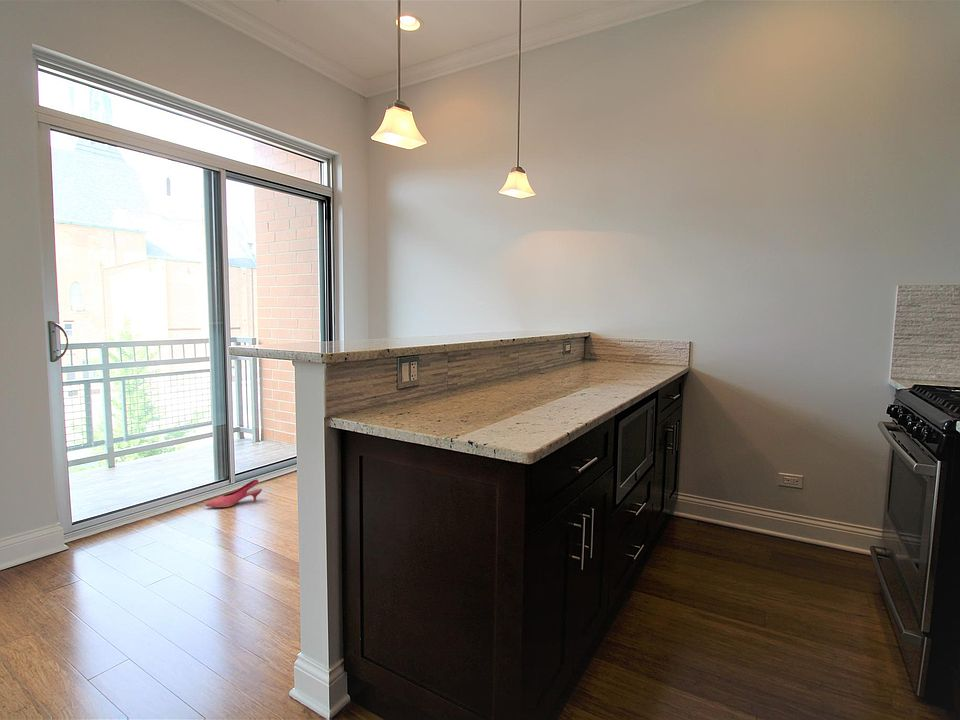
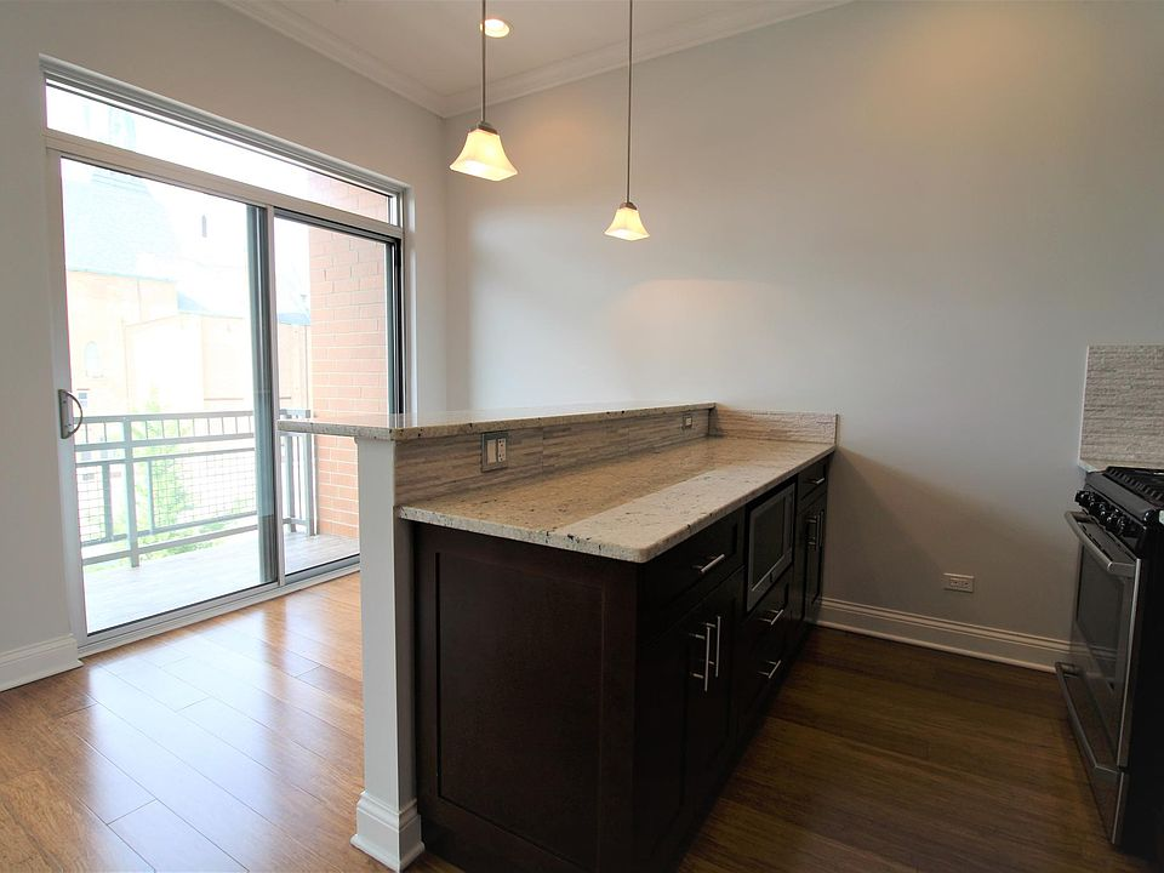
- shoe [205,478,263,508]
